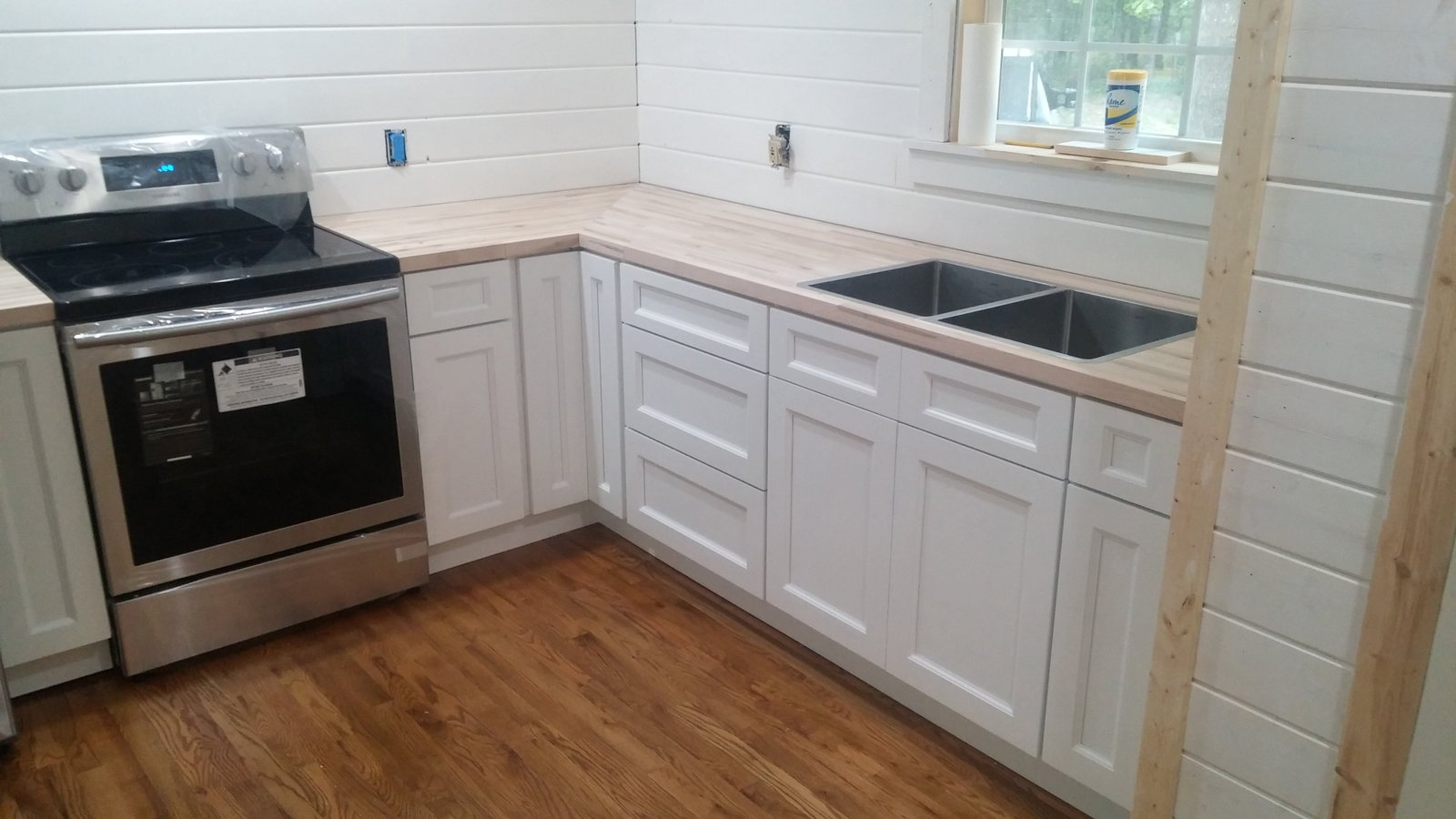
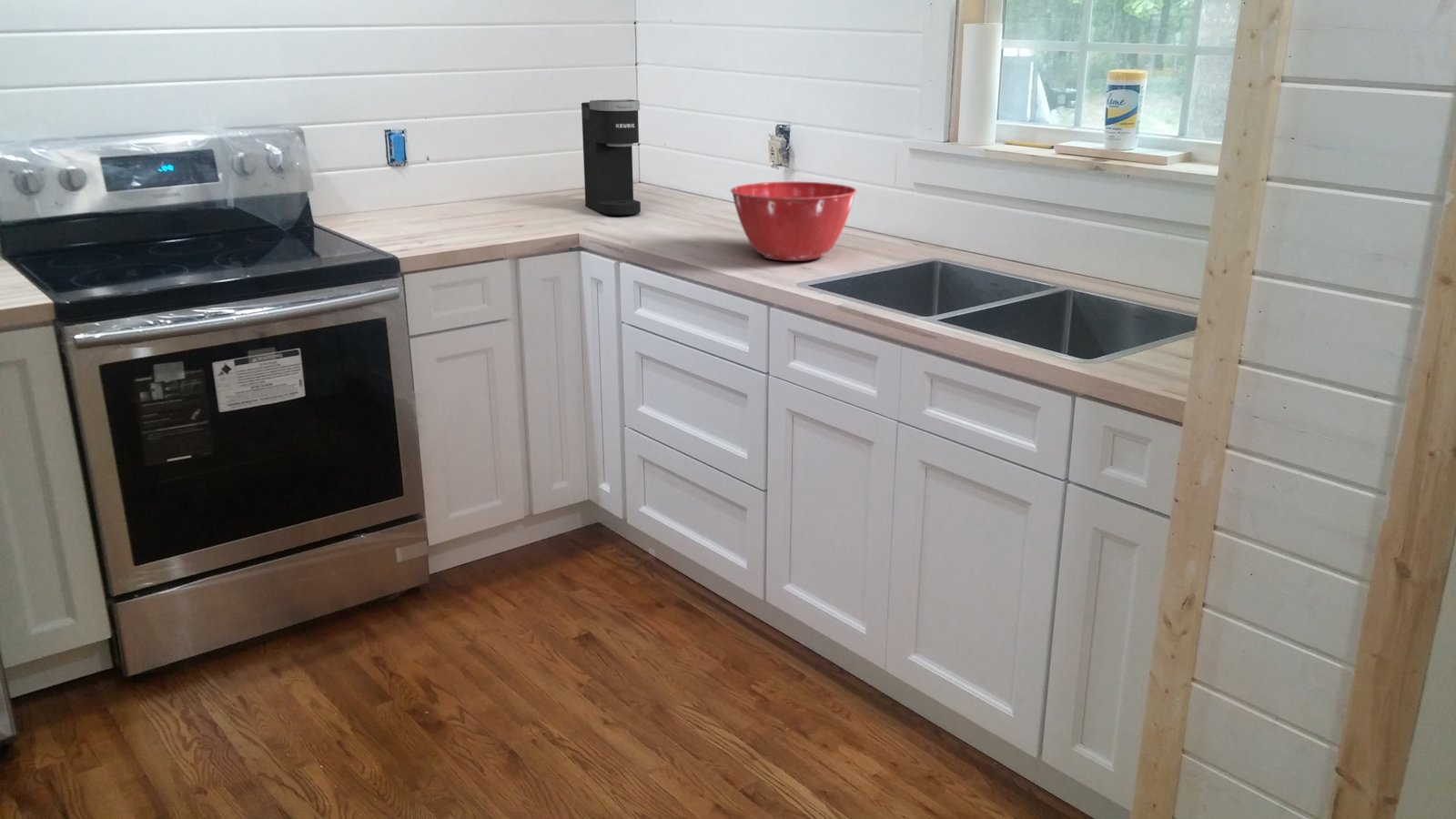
+ coffee maker [581,98,642,217]
+ mixing bowl [730,181,857,262]
